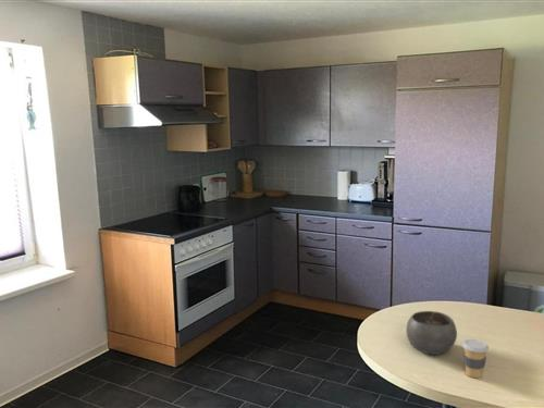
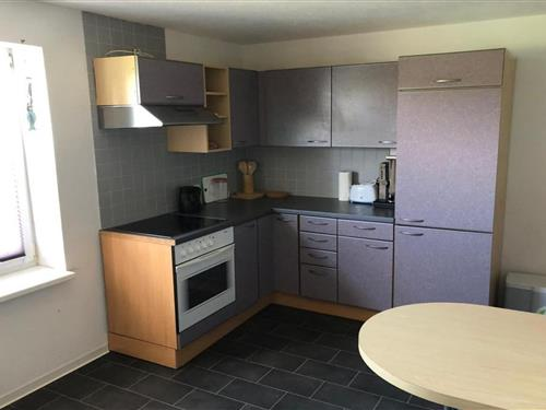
- coffee cup [461,338,490,379]
- bowl [405,310,458,356]
